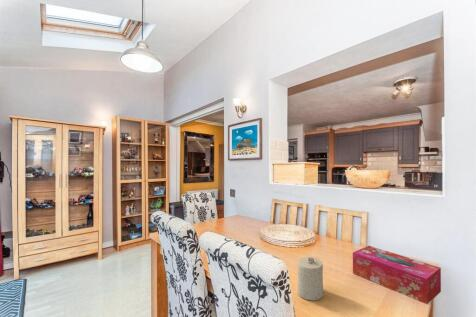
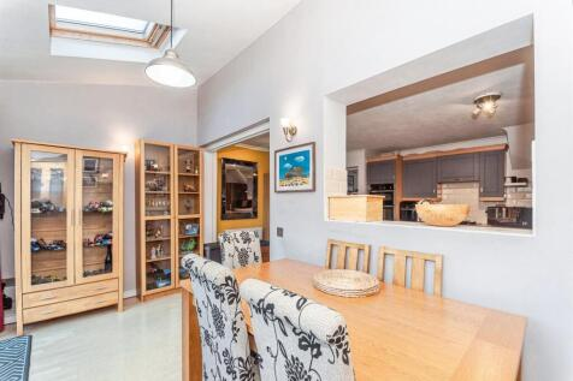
- tissue box [352,245,442,305]
- candle [297,256,324,301]
